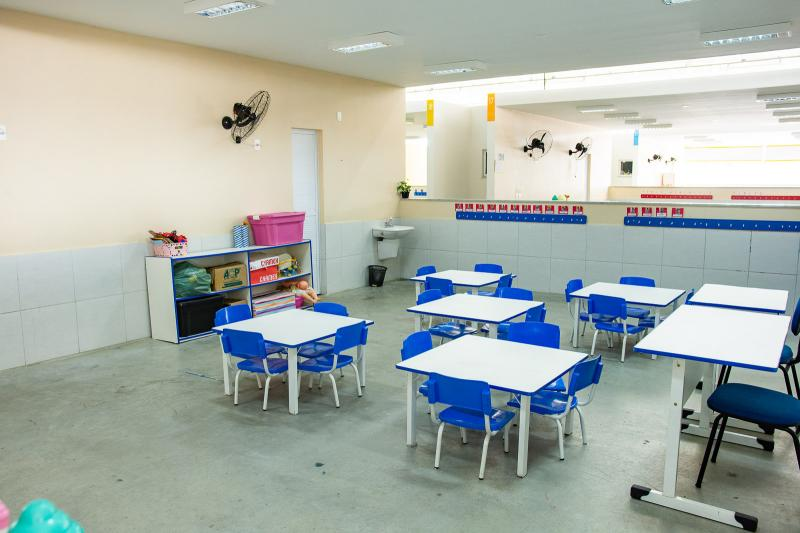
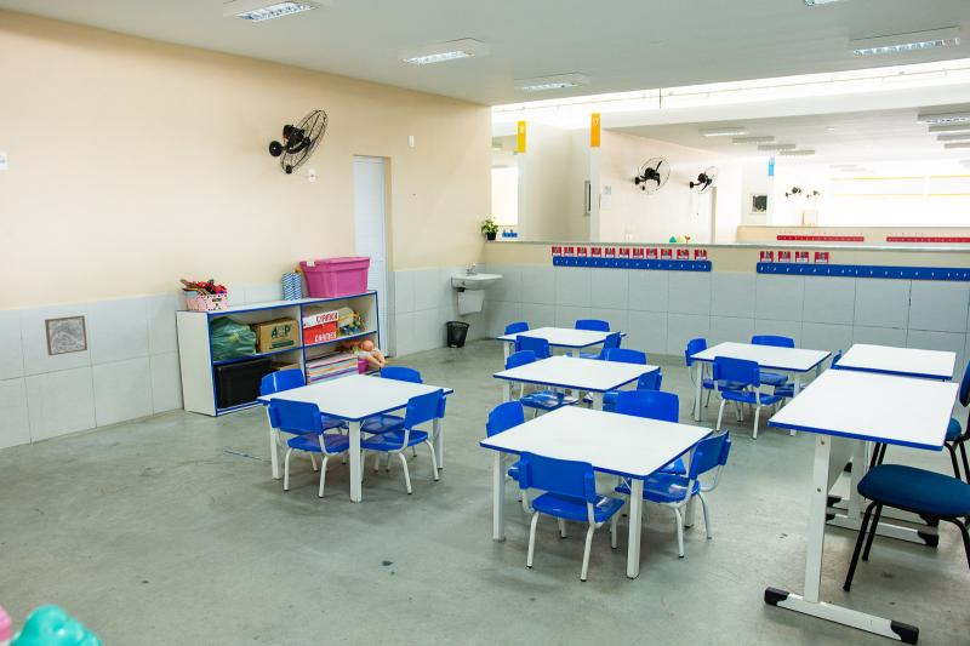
+ wall art [44,314,89,356]
